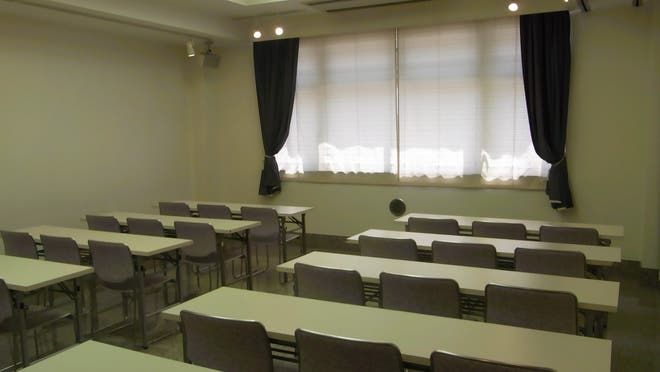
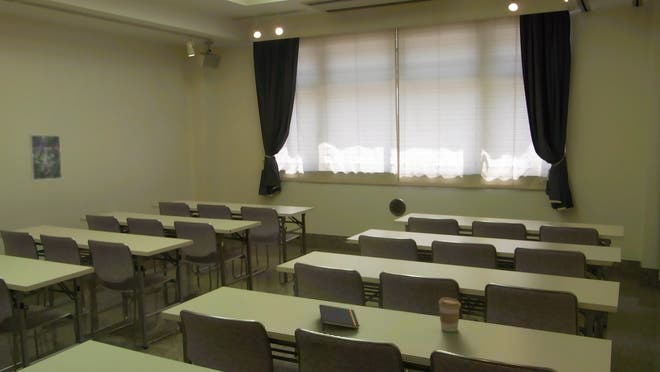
+ coffee cup [437,297,462,333]
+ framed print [28,134,63,181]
+ notepad [318,303,360,331]
